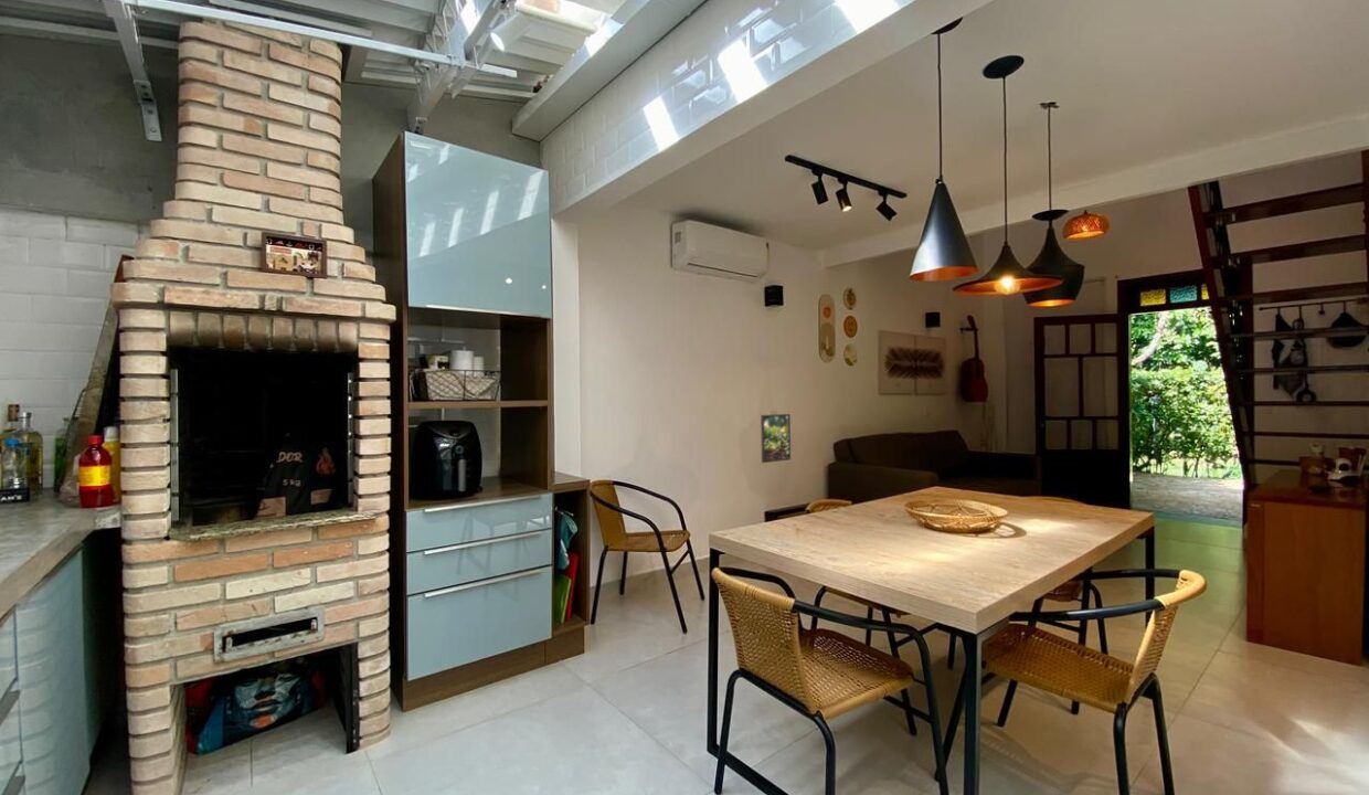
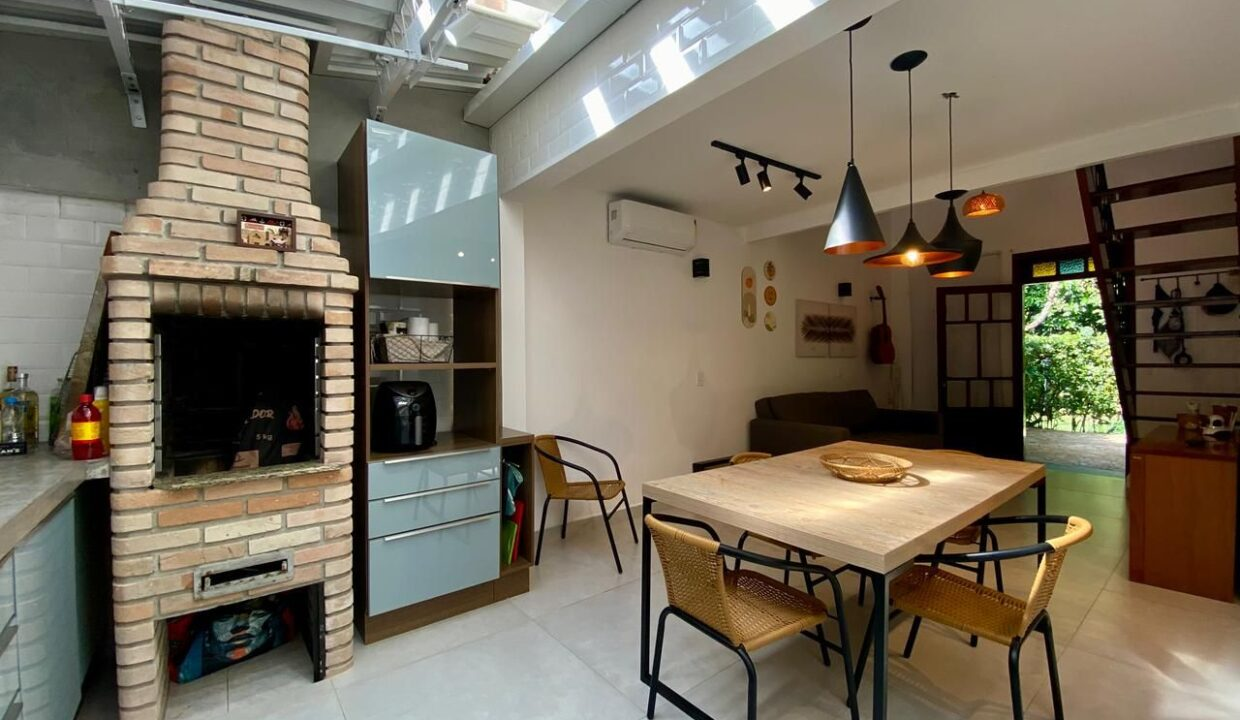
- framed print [760,413,792,464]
